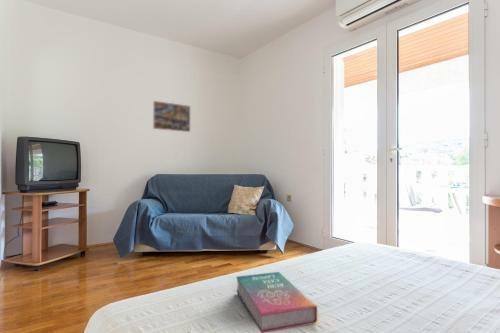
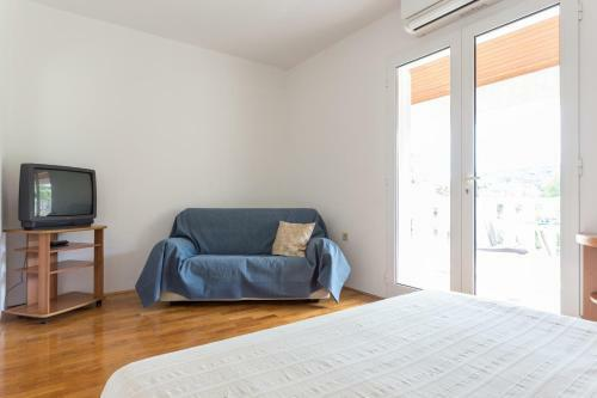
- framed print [152,100,191,133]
- book [235,271,318,333]
